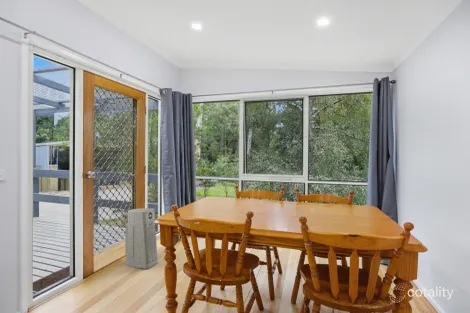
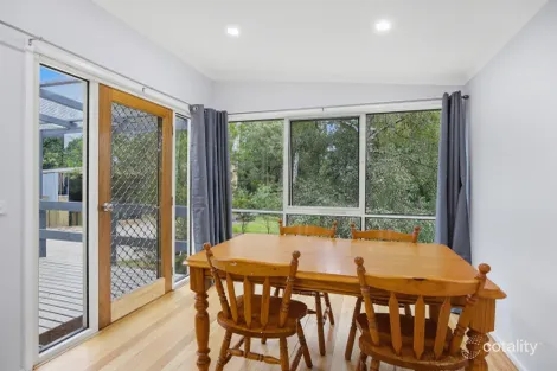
- air purifier [124,207,159,270]
